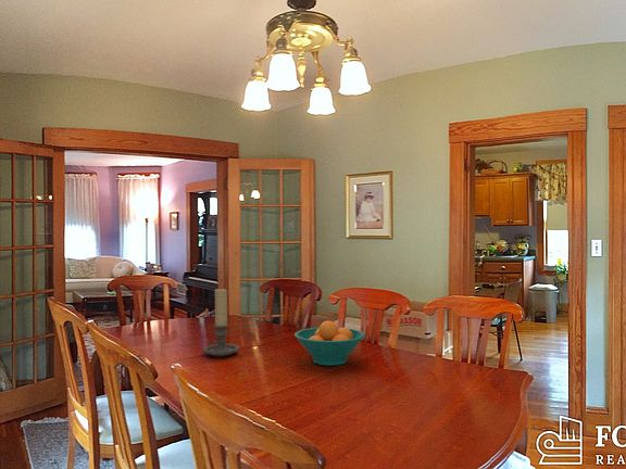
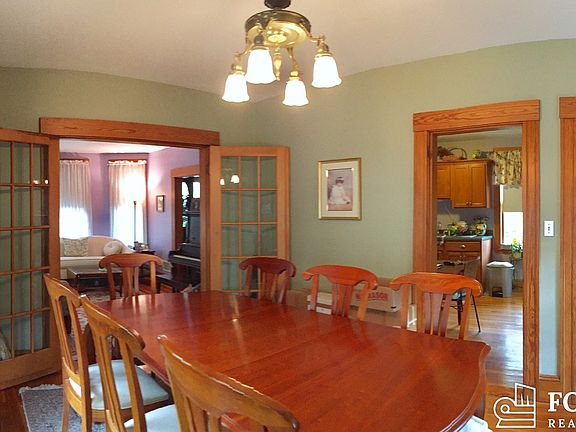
- candle holder [202,288,240,357]
- fruit bowl [293,319,366,367]
